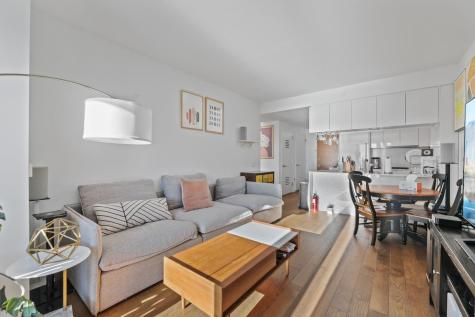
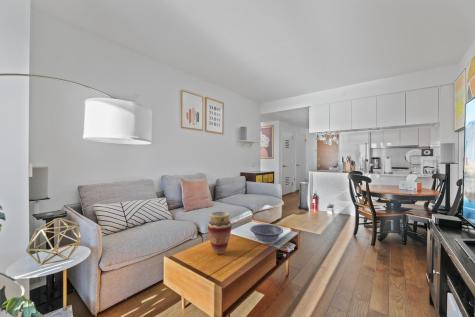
+ decorative bowl [249,223,284,245]
+ vase [207,211,232,255]
